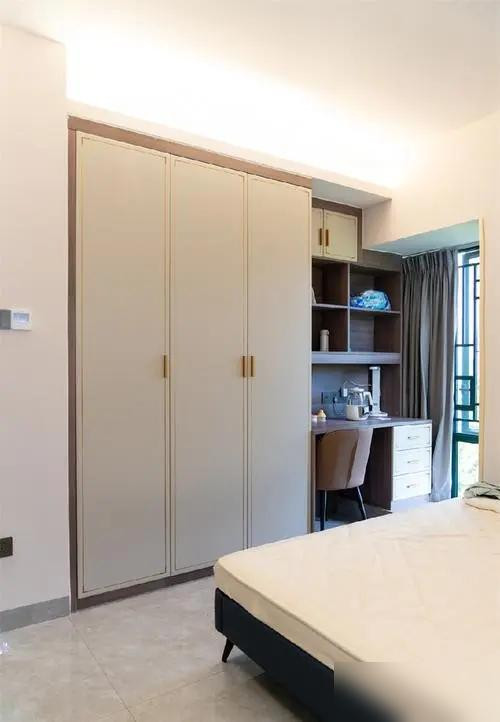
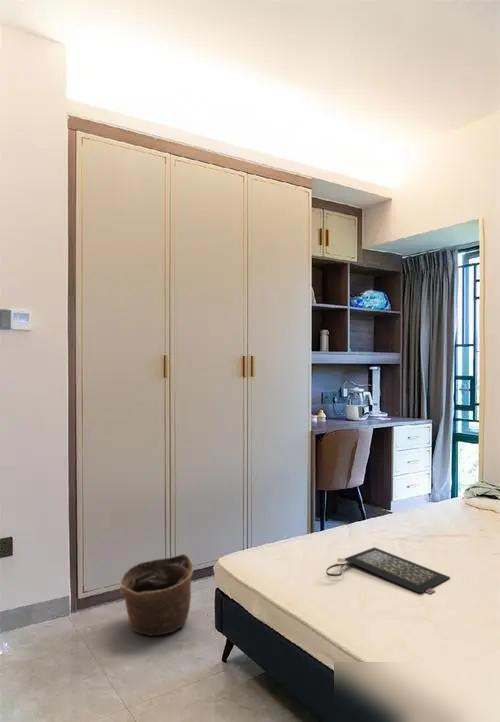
+ basket [118,553,194,637]
+ clutch bag [325,546,451,595]
